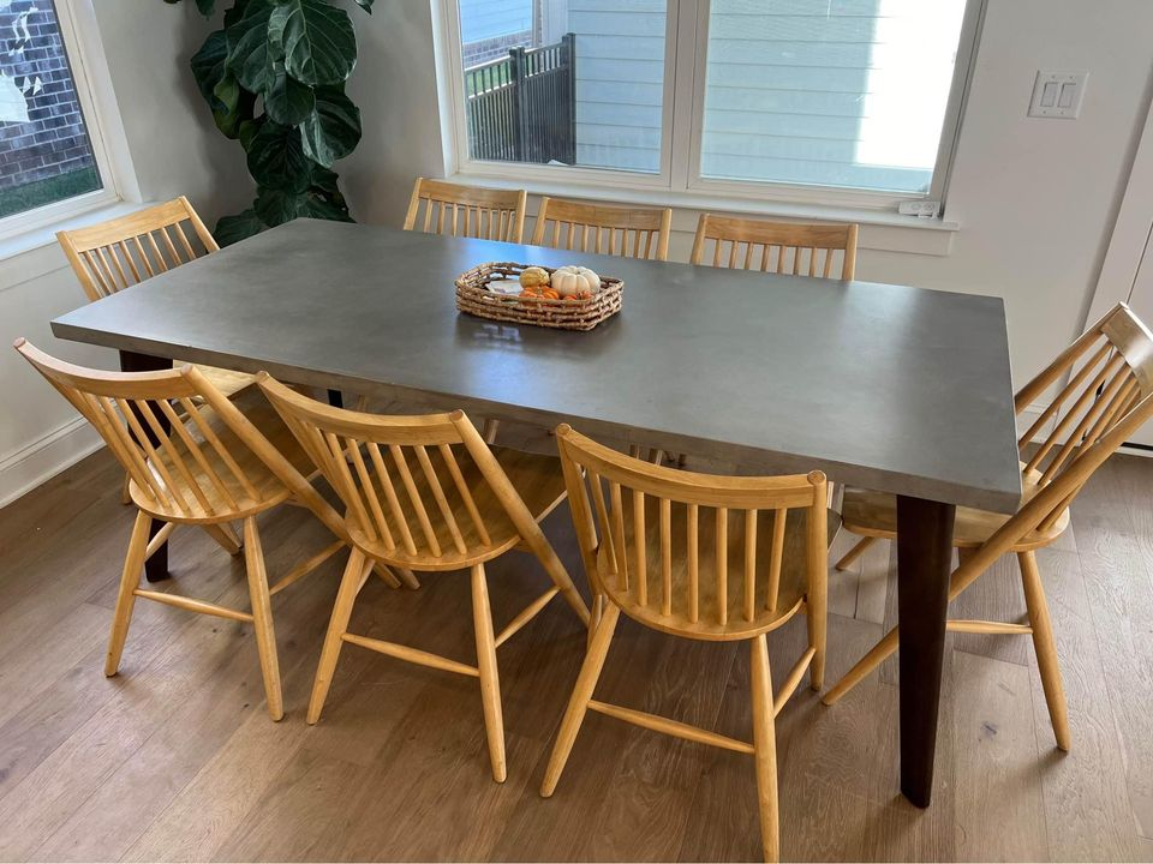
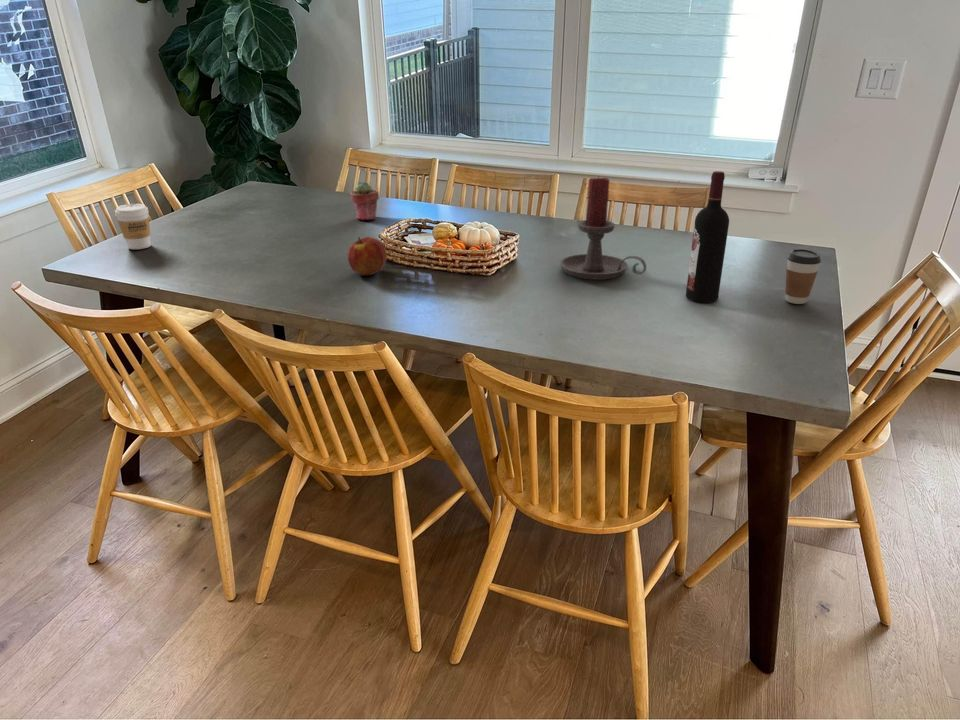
+ candle holder [559,175,647,281]
+ coffee cup [784,248,822,305]
+ potted succulent [349,180,380,221]
+ coffee cup [114,203,152,250]
+ wine bottle [685,170,730,303]
+ apple [347,236,388,276]
